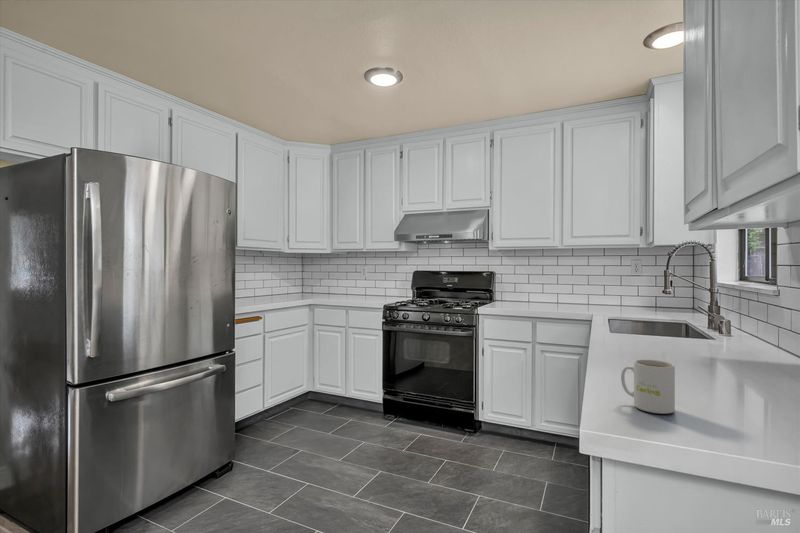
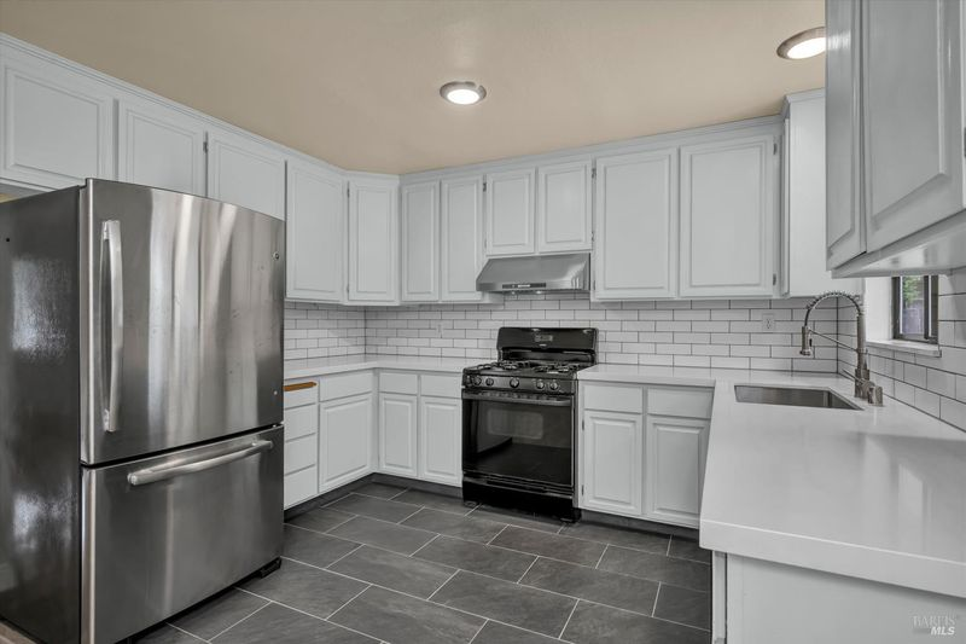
- mug [620,359,676,415]
